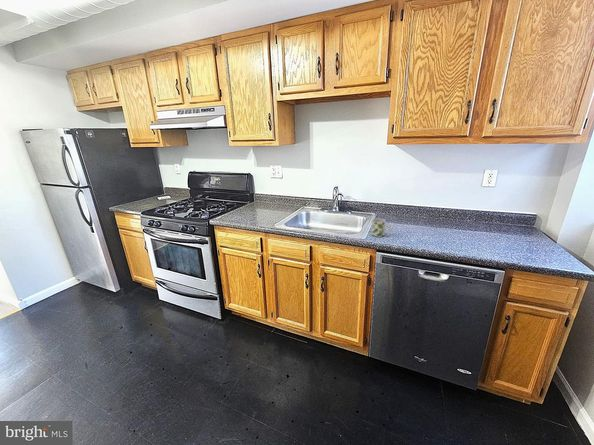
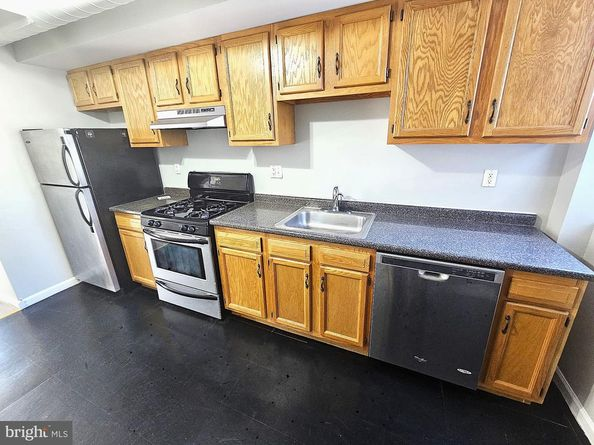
- mug [370,218,392,238]
